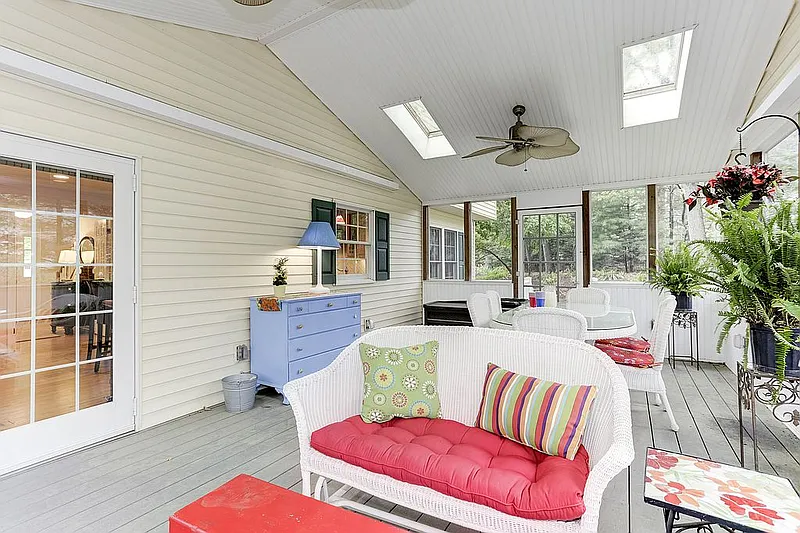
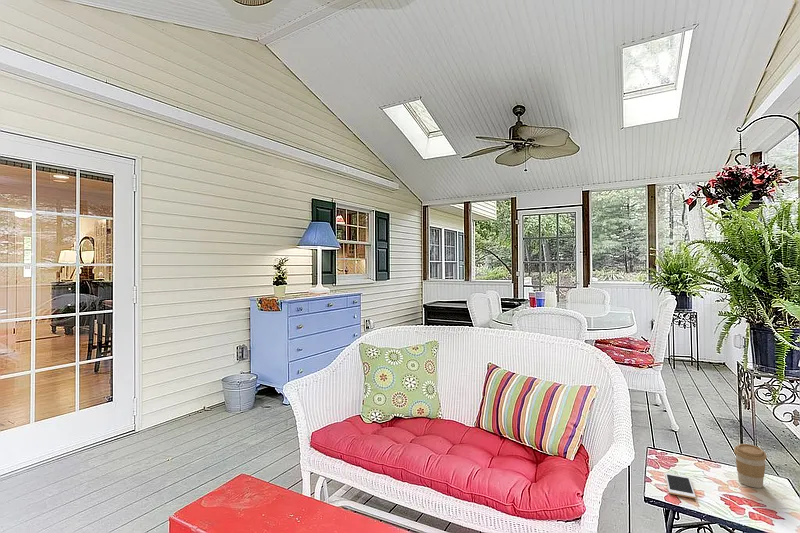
+ cell phone [664,472,697,499]
+ coffee cup [733,443,768,489]
